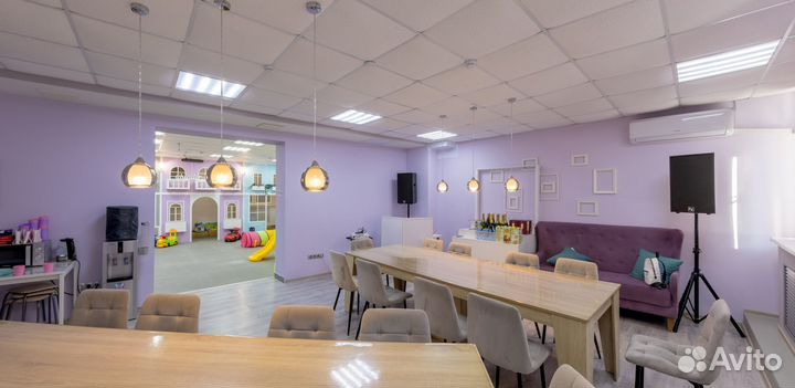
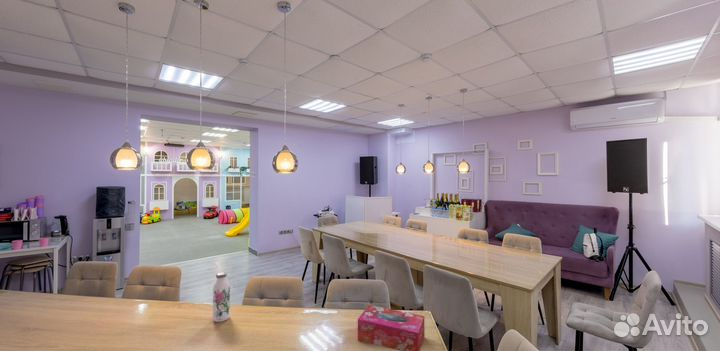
+ tissue box [357,304,426,351]
+ water bottle [212,271,231,323]
